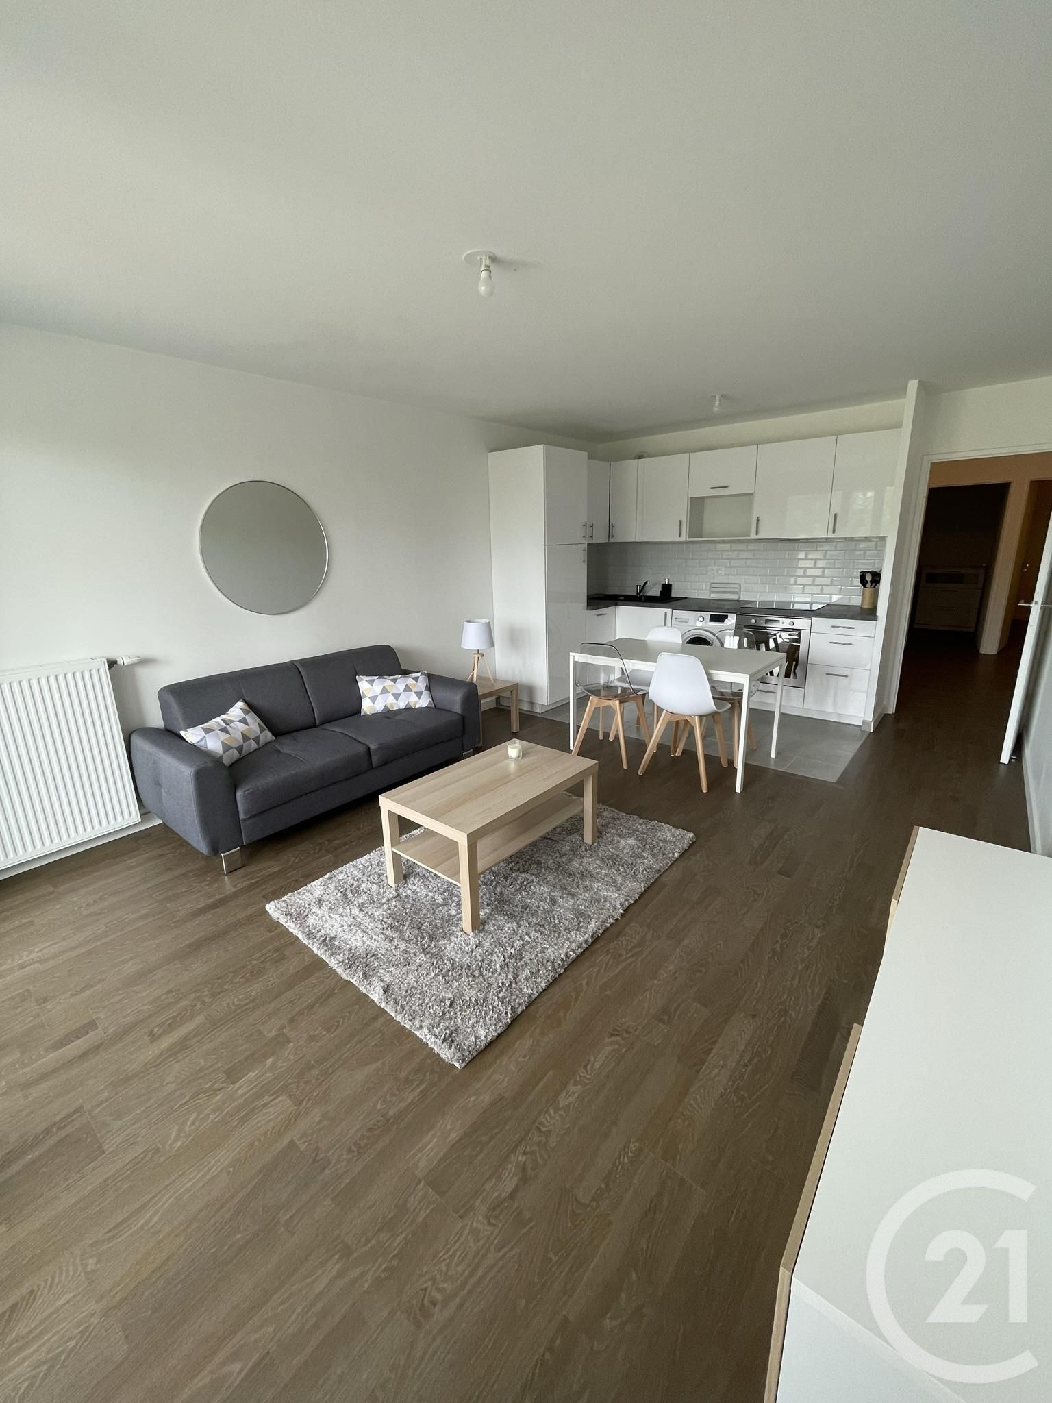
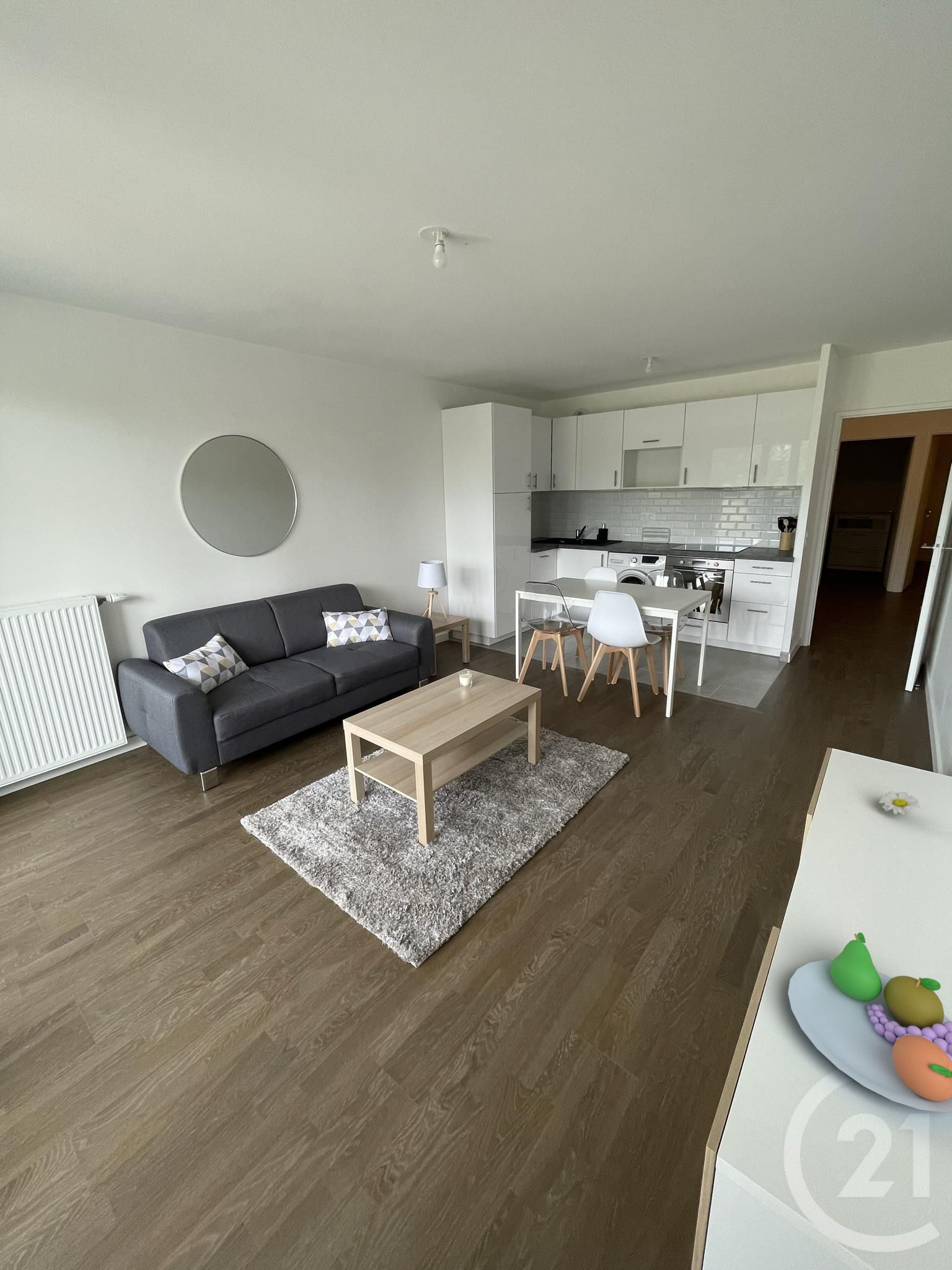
+ flower [878,791,921,816]
+ fruit bowl [788,932,952,1113]
